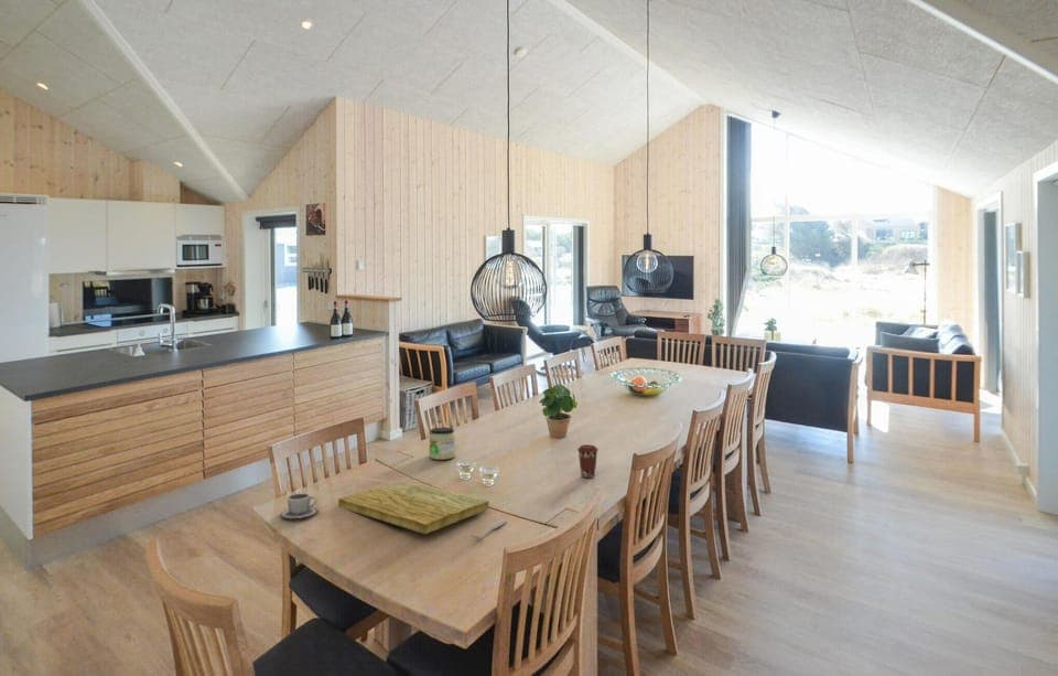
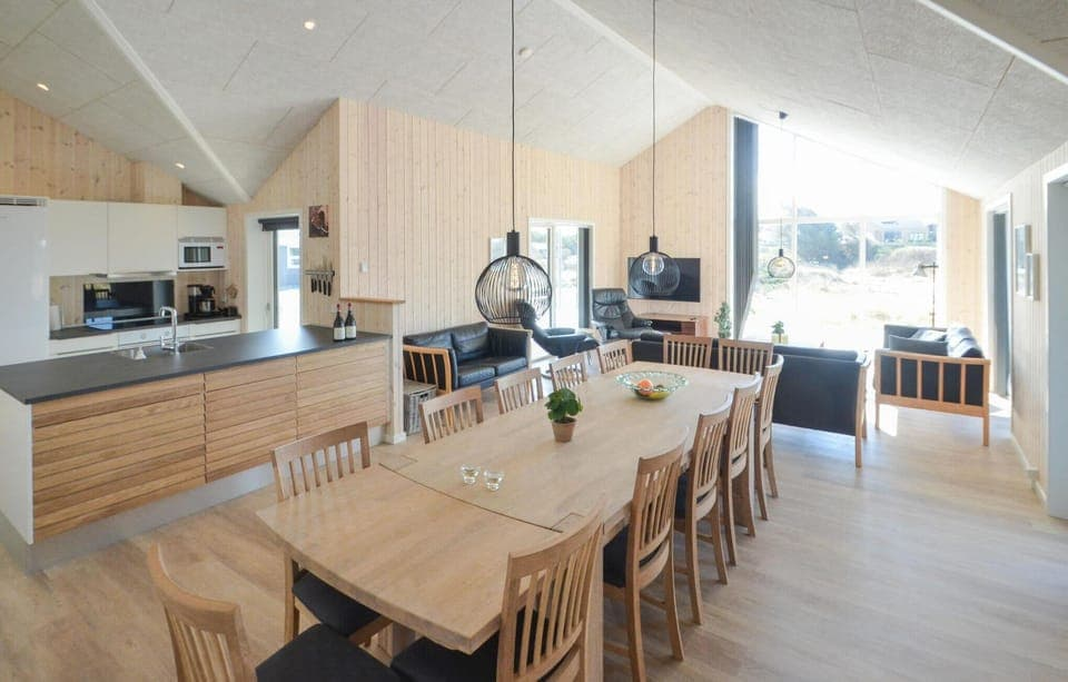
- cup [279,493,320,521]
- jar [428,427,456,461]
- coffee cup [576,443,600,479]
- cutting board [337,481,490,535]
- spoon [469,519,508,540]
